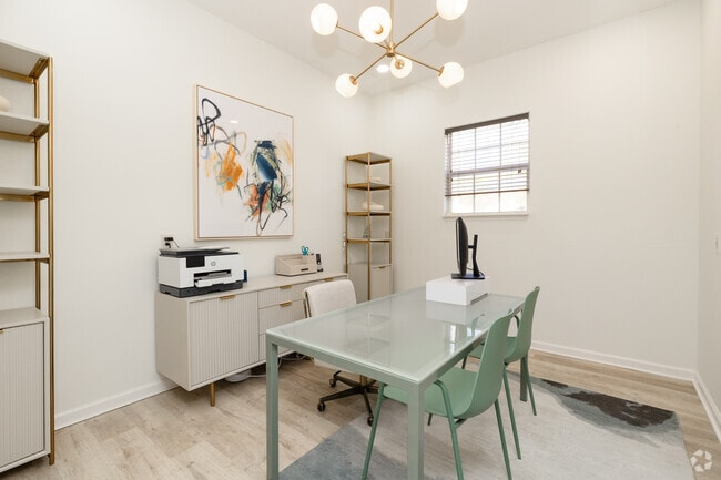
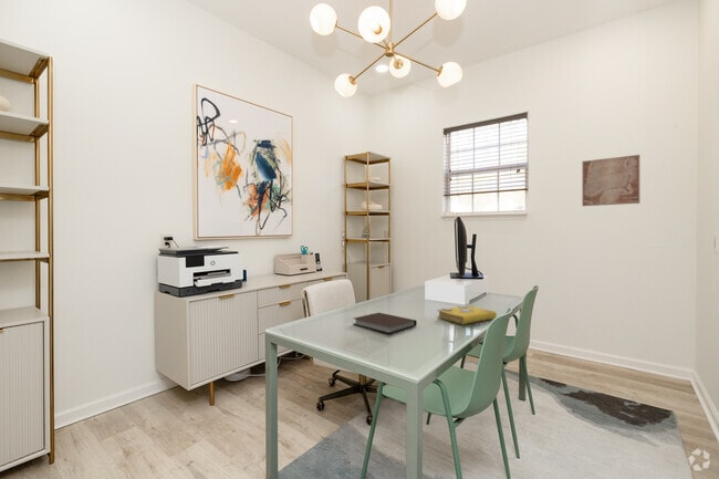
+ notebook [353,312,418,335]
+ wall art [581,154,640,207]
+ spell book [436,304,498,325]
